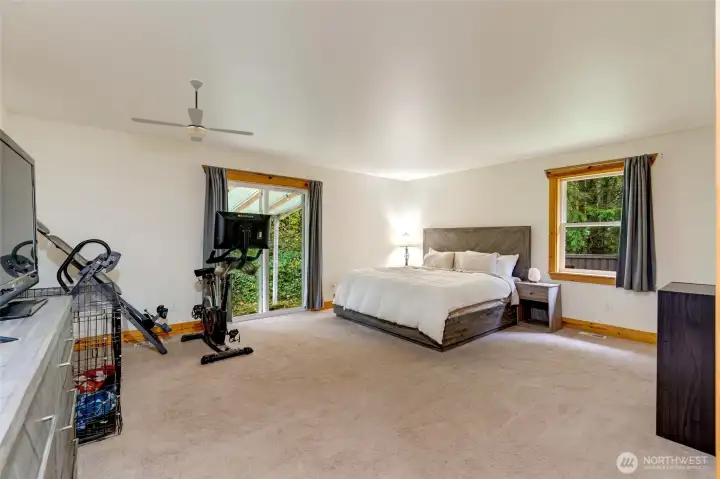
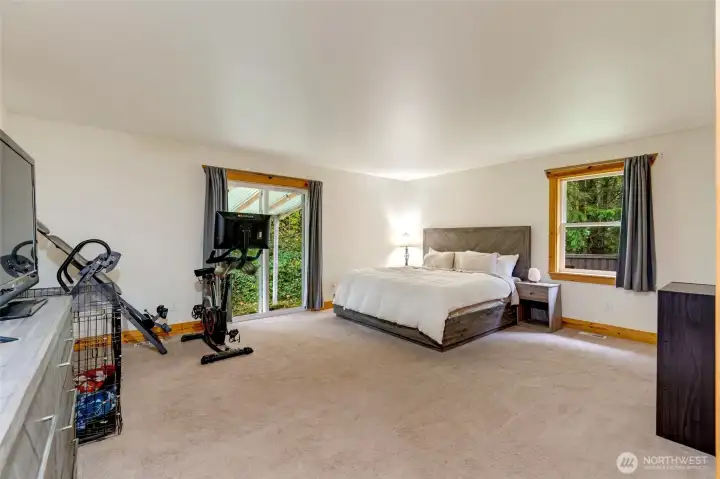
- ceiling fan [130,78,255,143]
